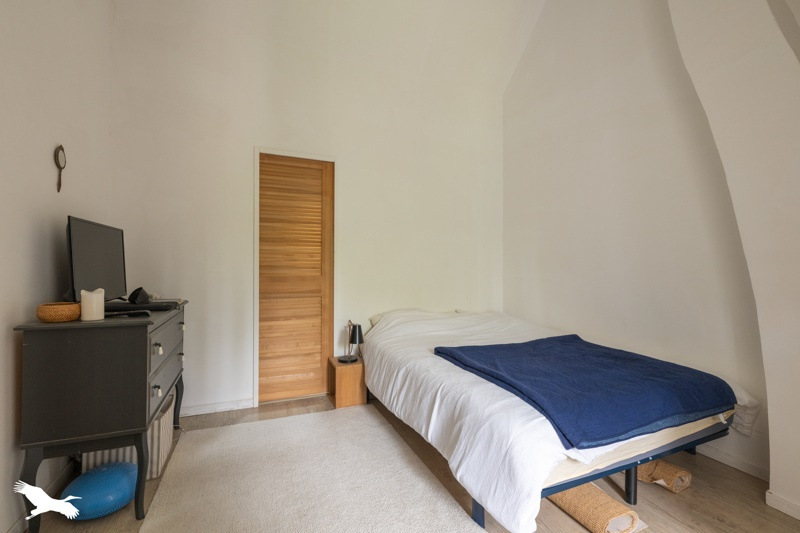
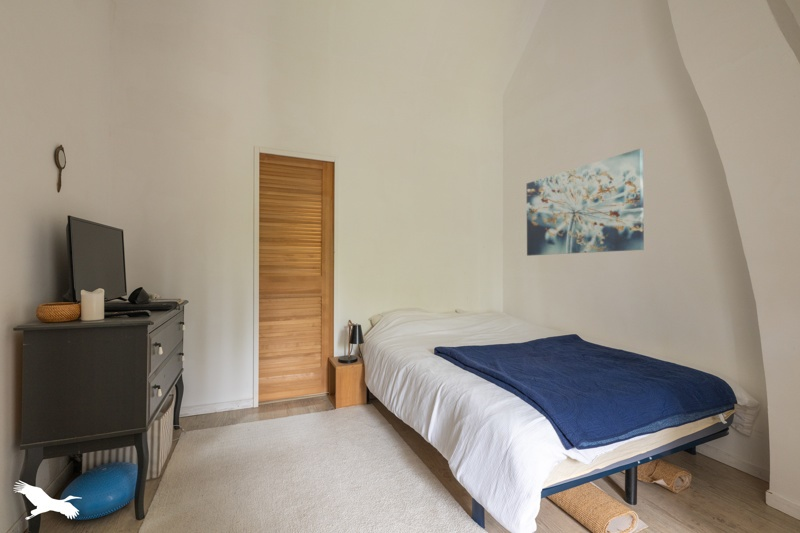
+ wall art [526,148,645,257]
